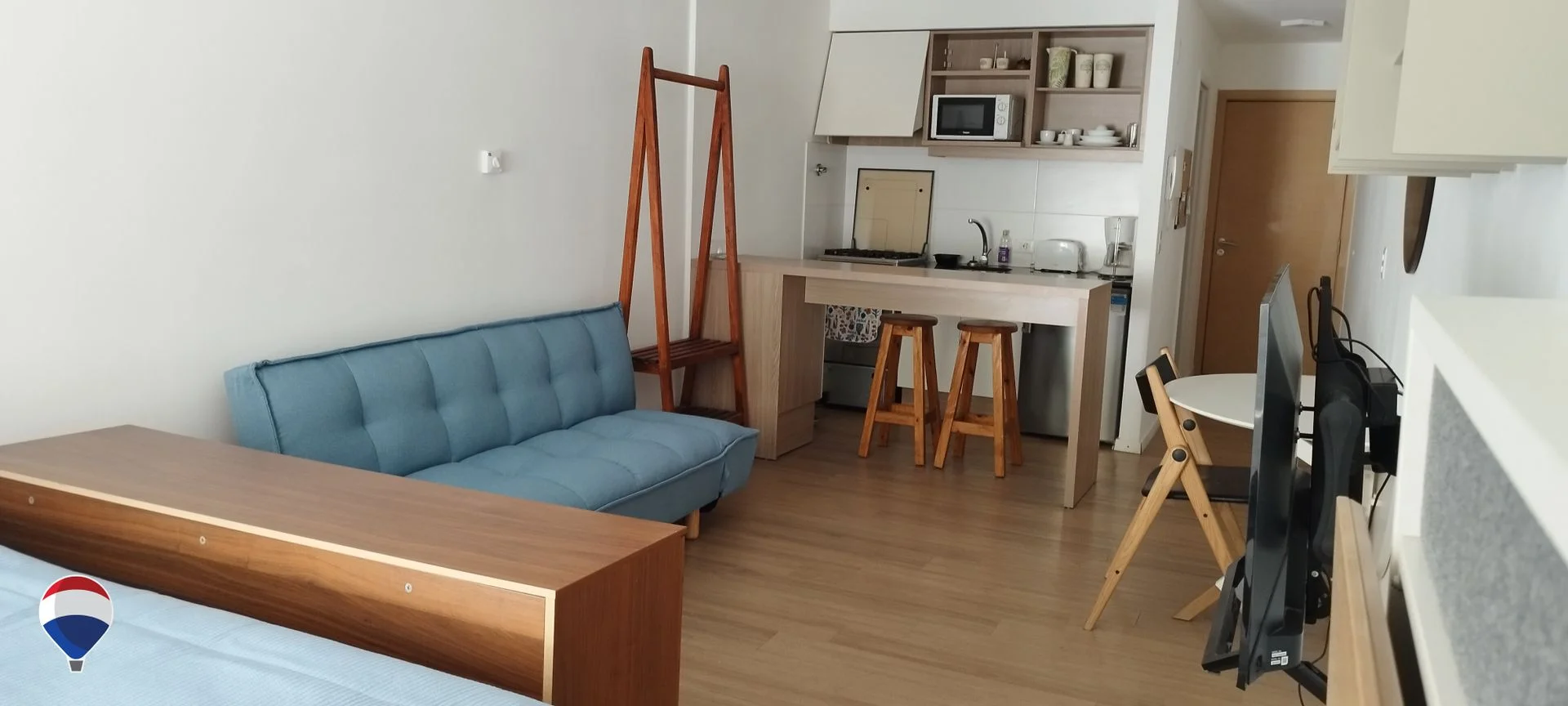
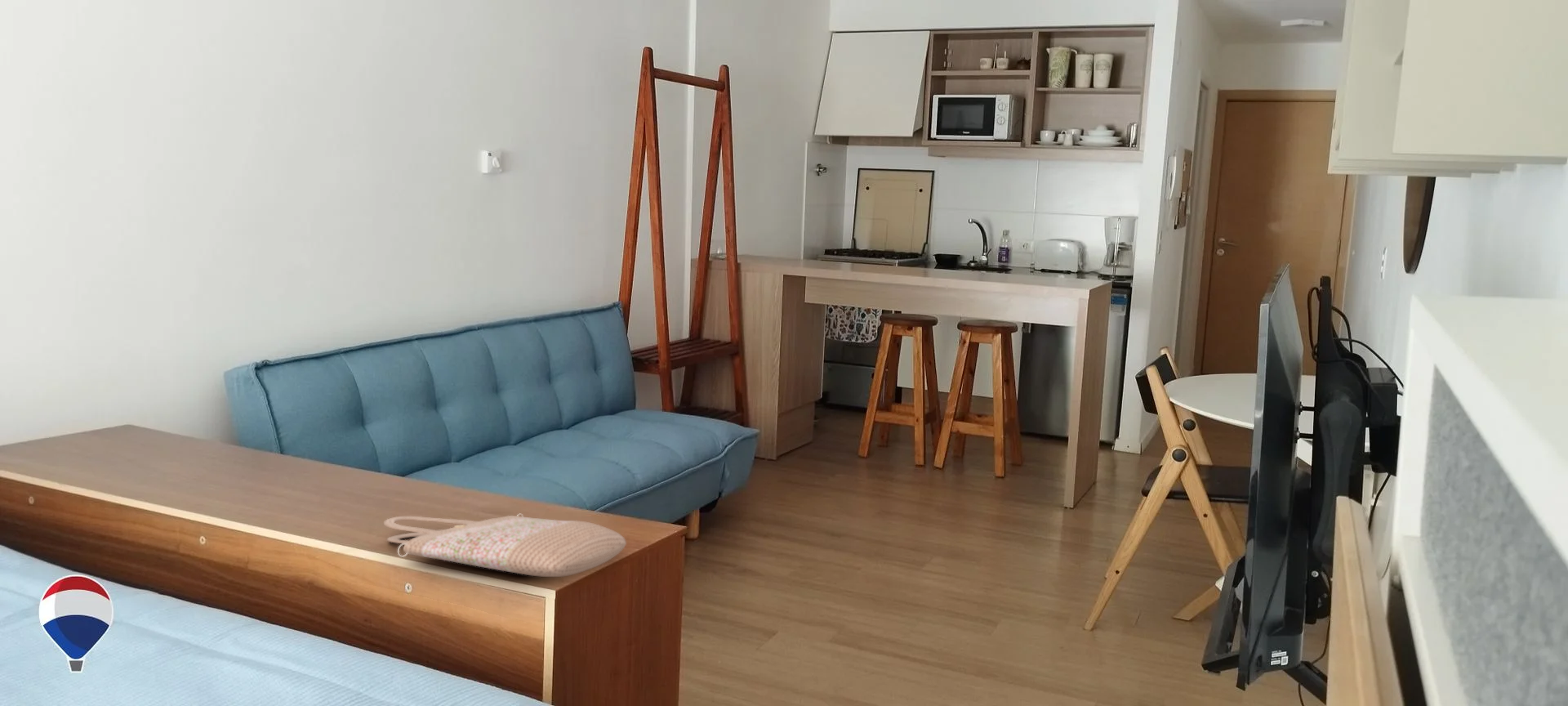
+ shopping bag [383,513,627,578]
